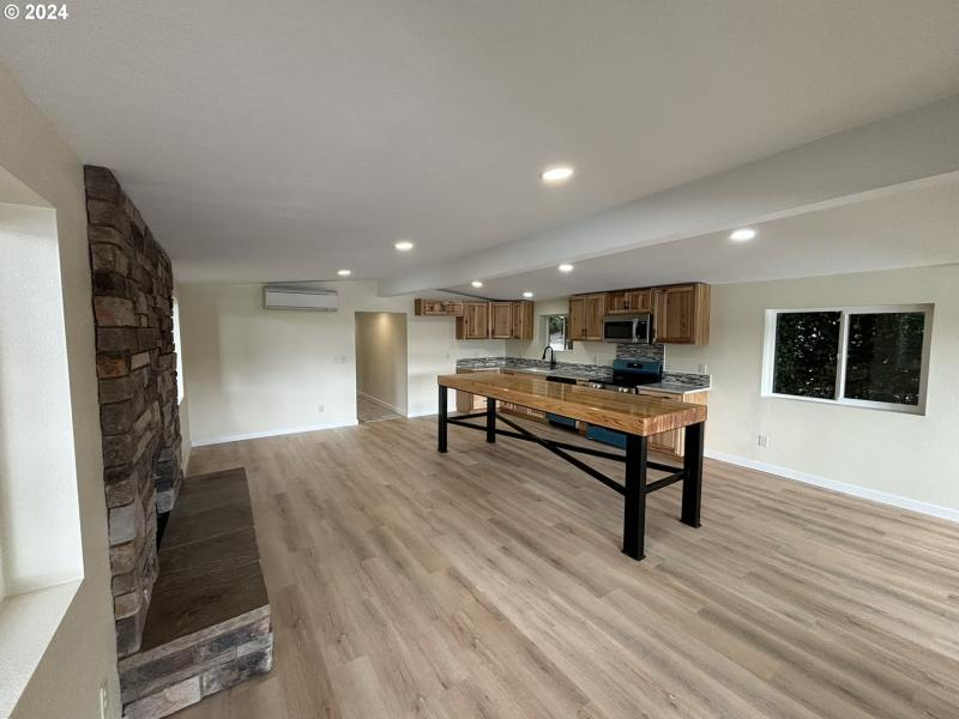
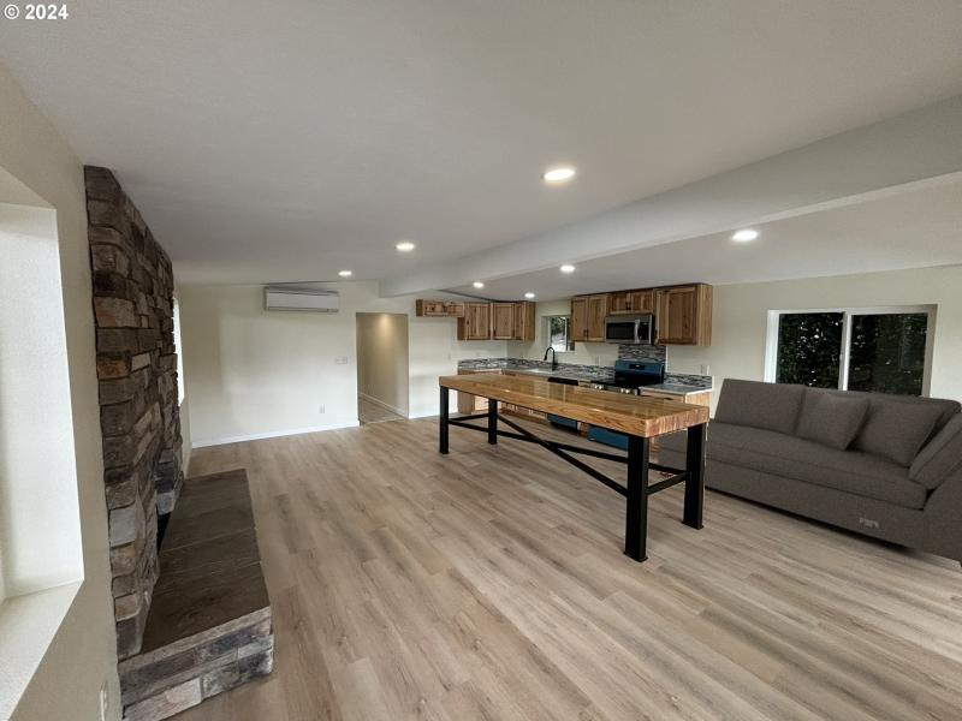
+ sofa [657,377,962,570]
